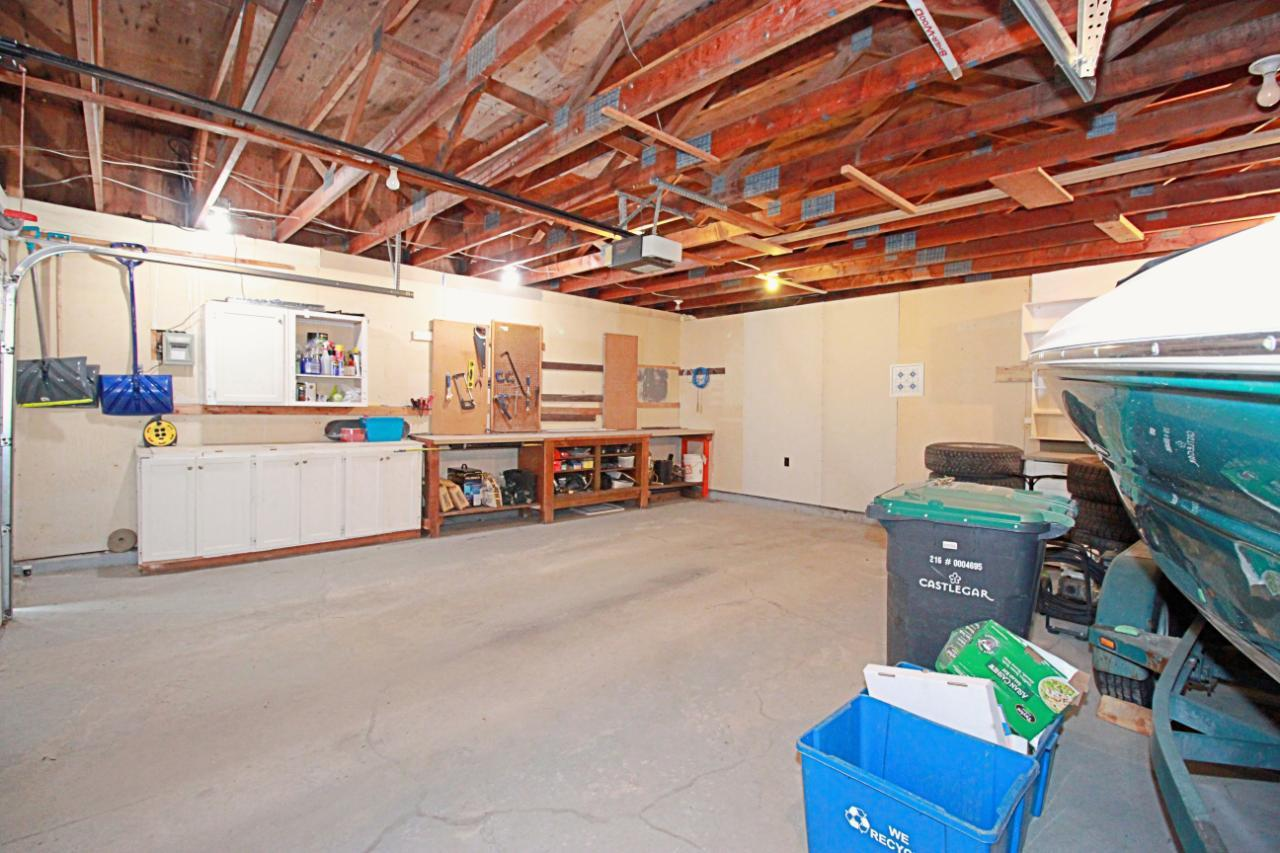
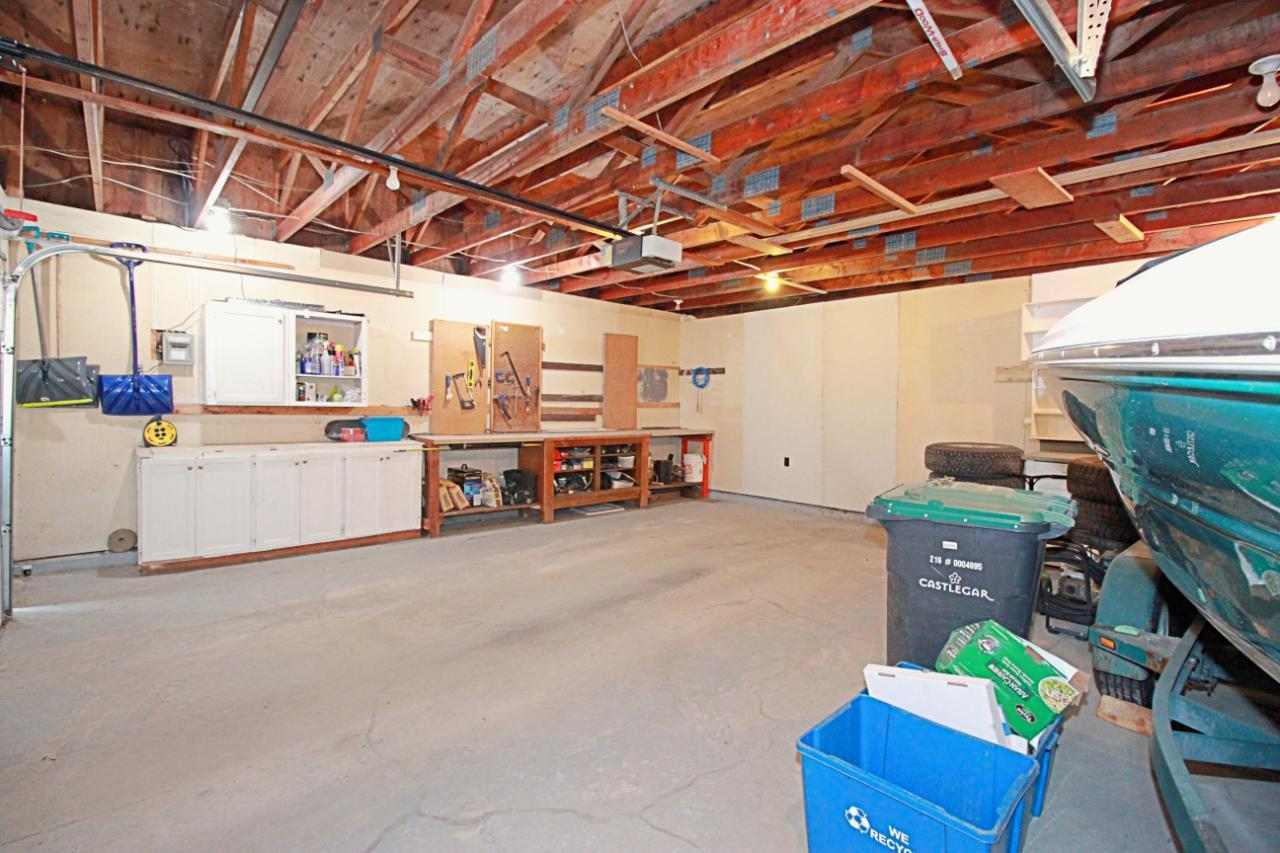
- wall art [889,362,926,398]
